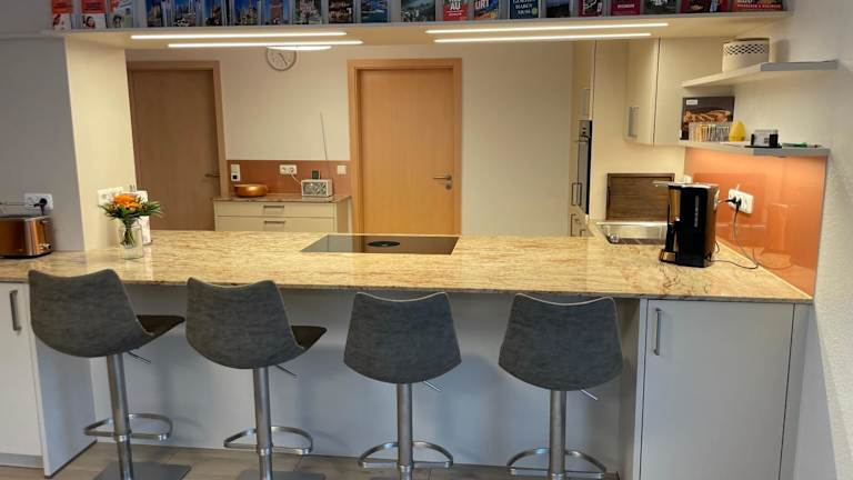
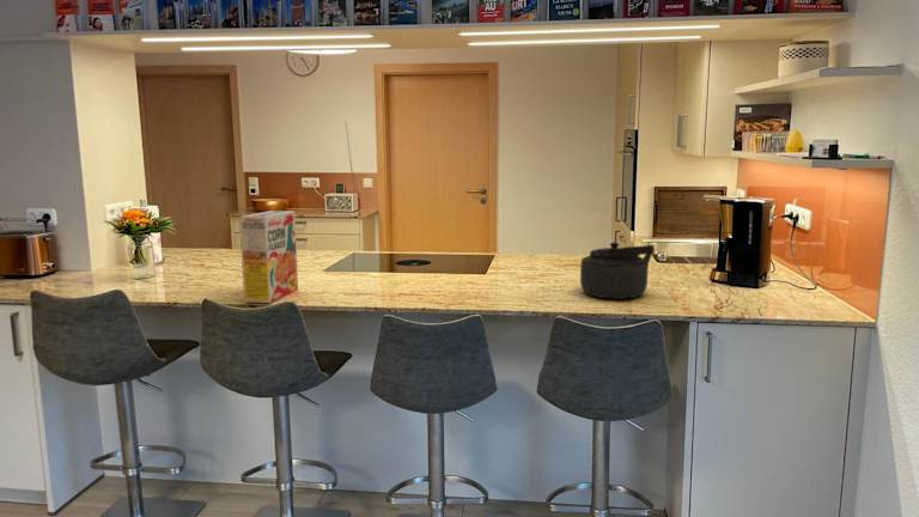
+ kettle [579,241,656,300]
+ cereal box [238,209,299,304]
